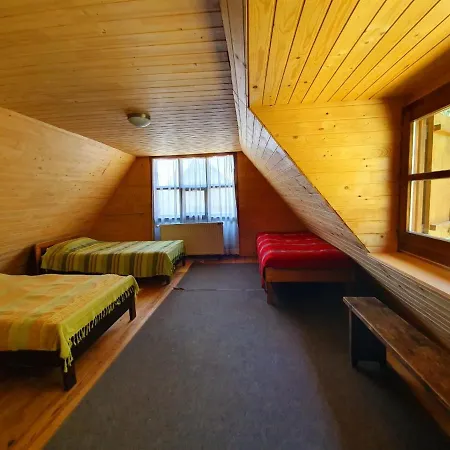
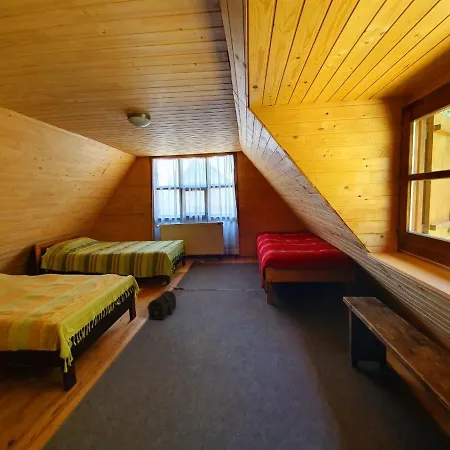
+ treasure chest [146,290,177,320]
